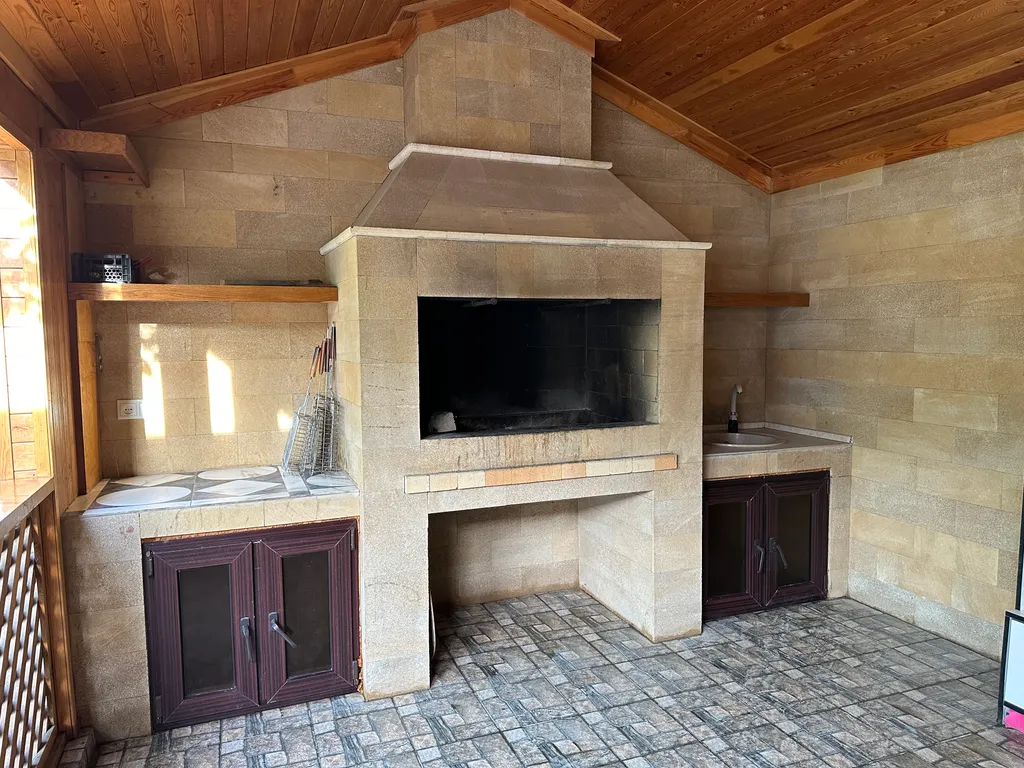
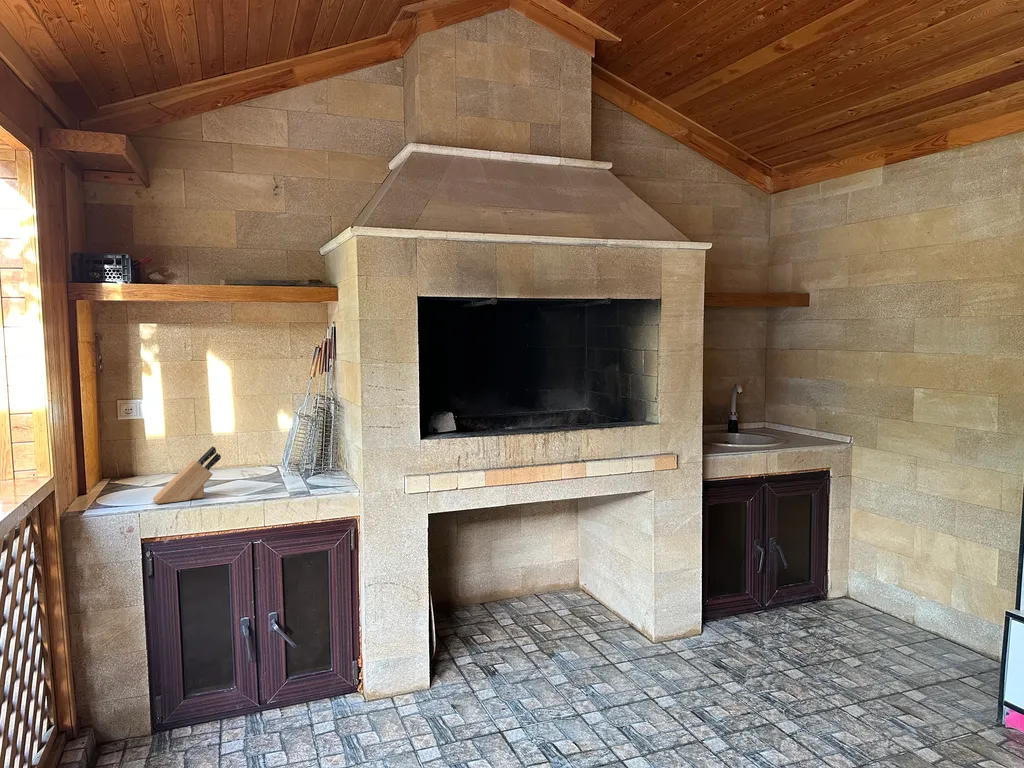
+ knife block [152,446,222,505]
